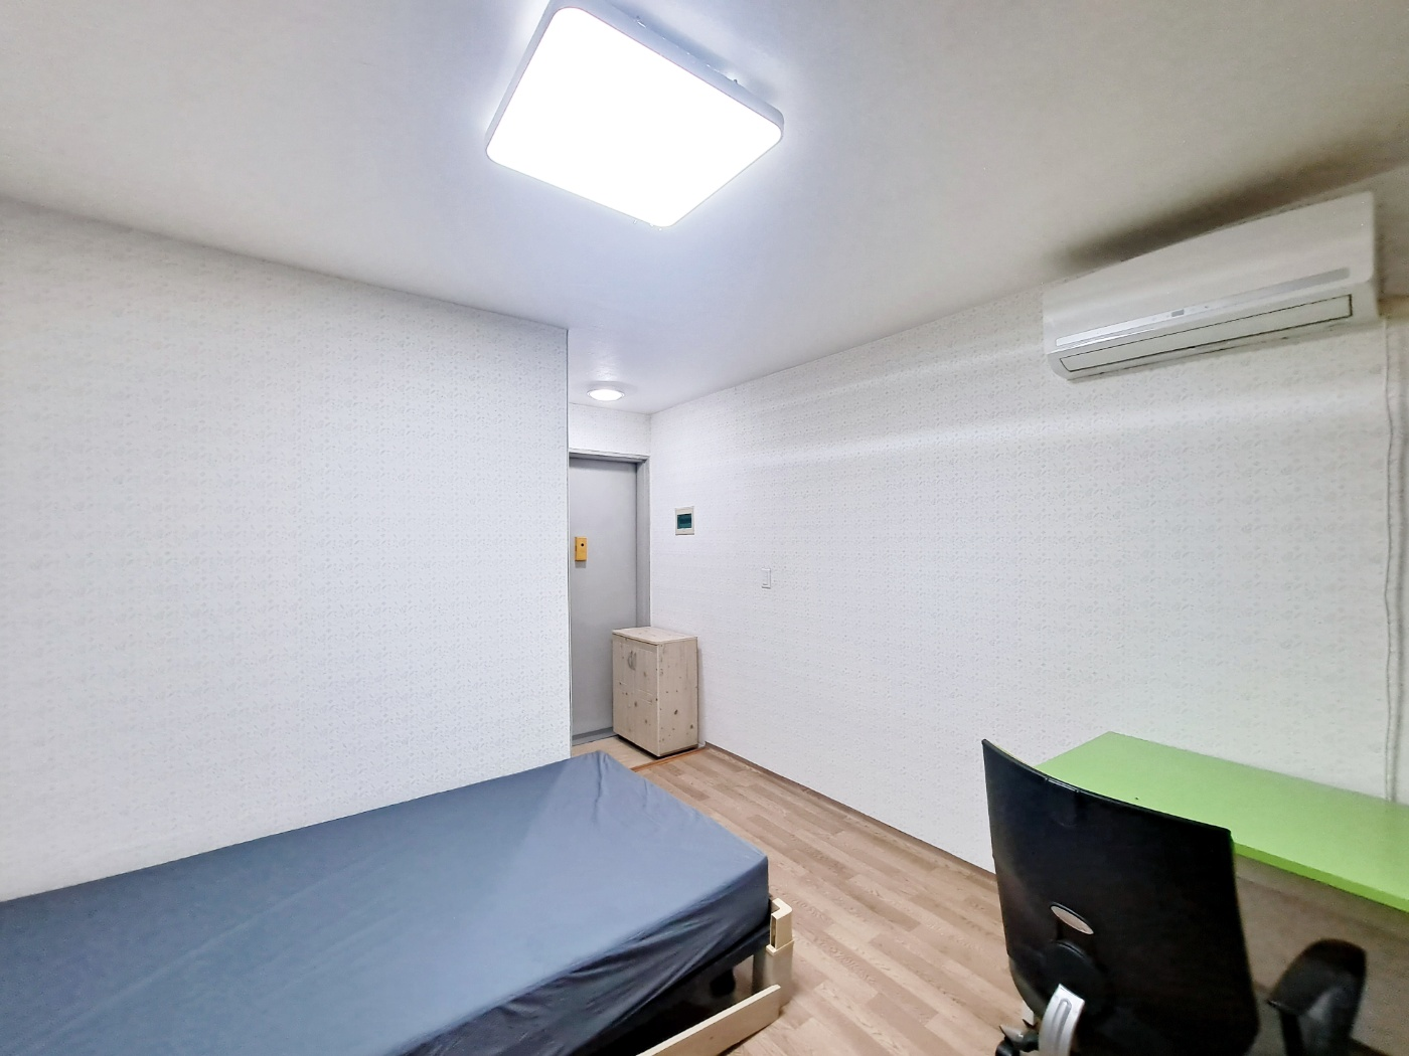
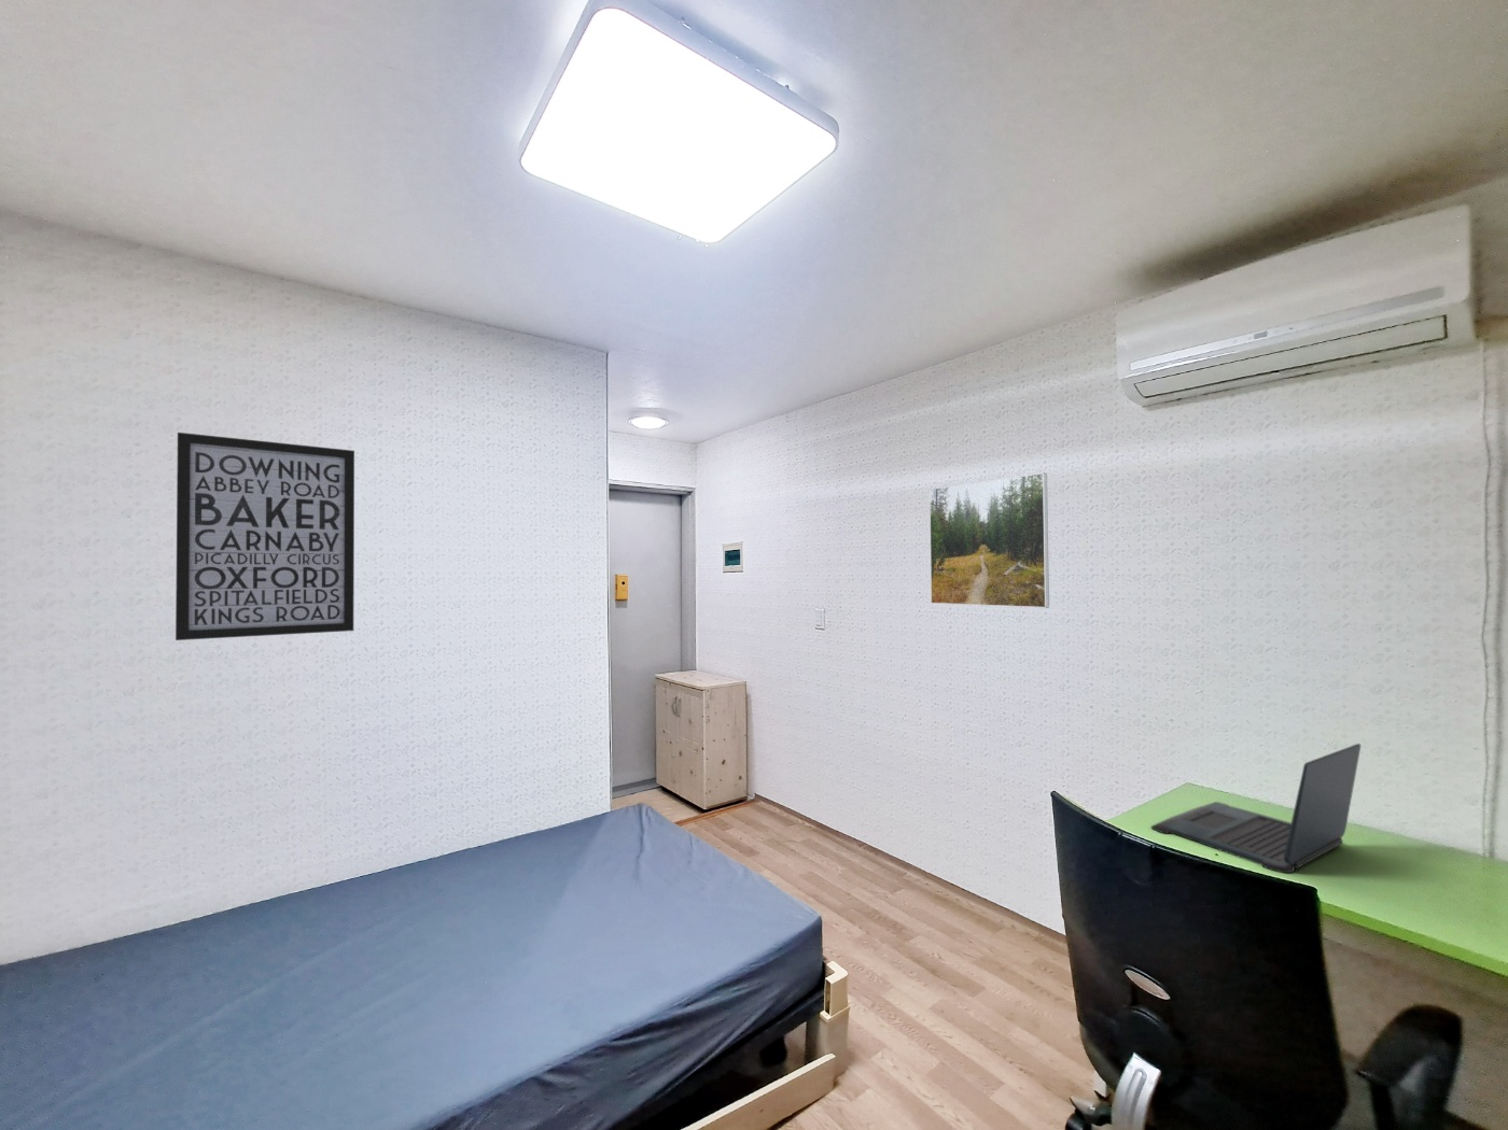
+ wall art [175,432,355,641]
+ laptop [1151,743,1362,874]
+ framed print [929,471,1050,609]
